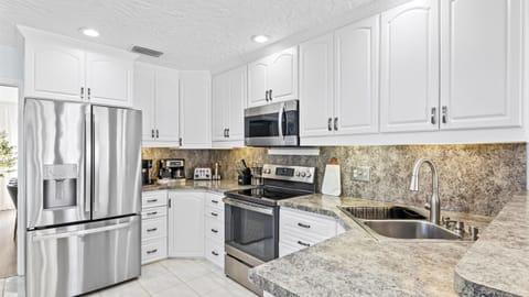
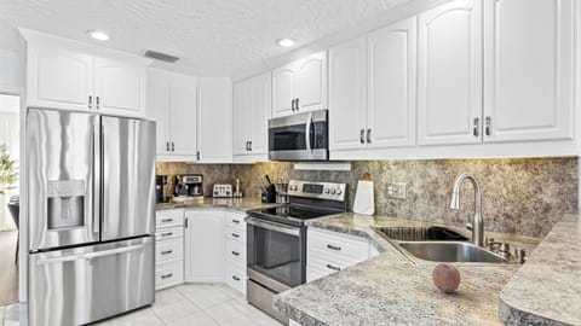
+ fruit [431,262,461,293]
